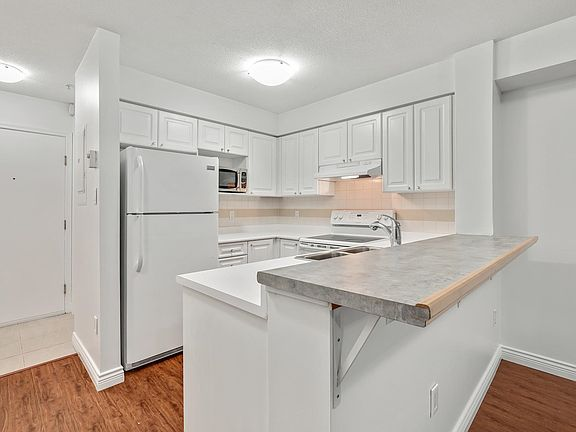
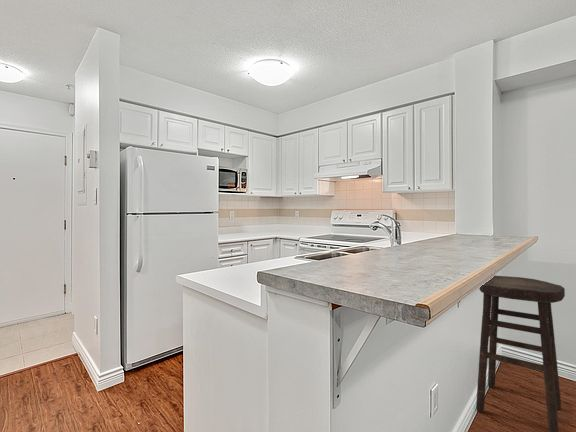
+ stool [475,275,566,432]
